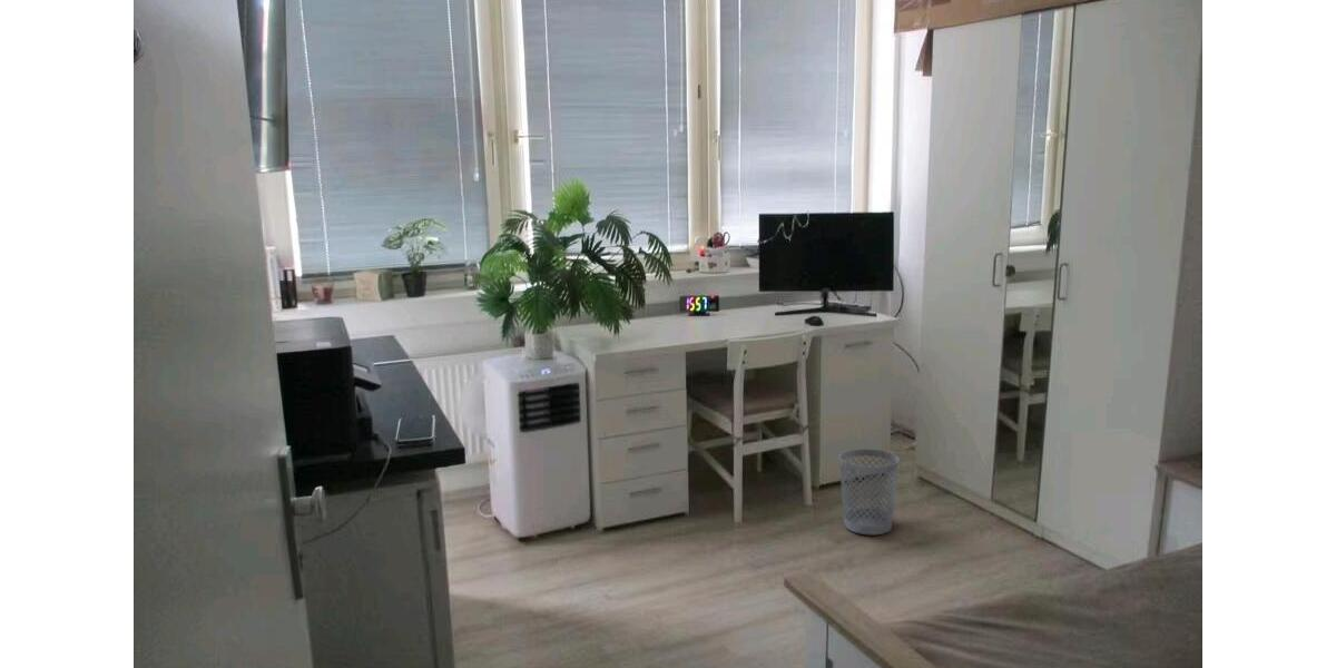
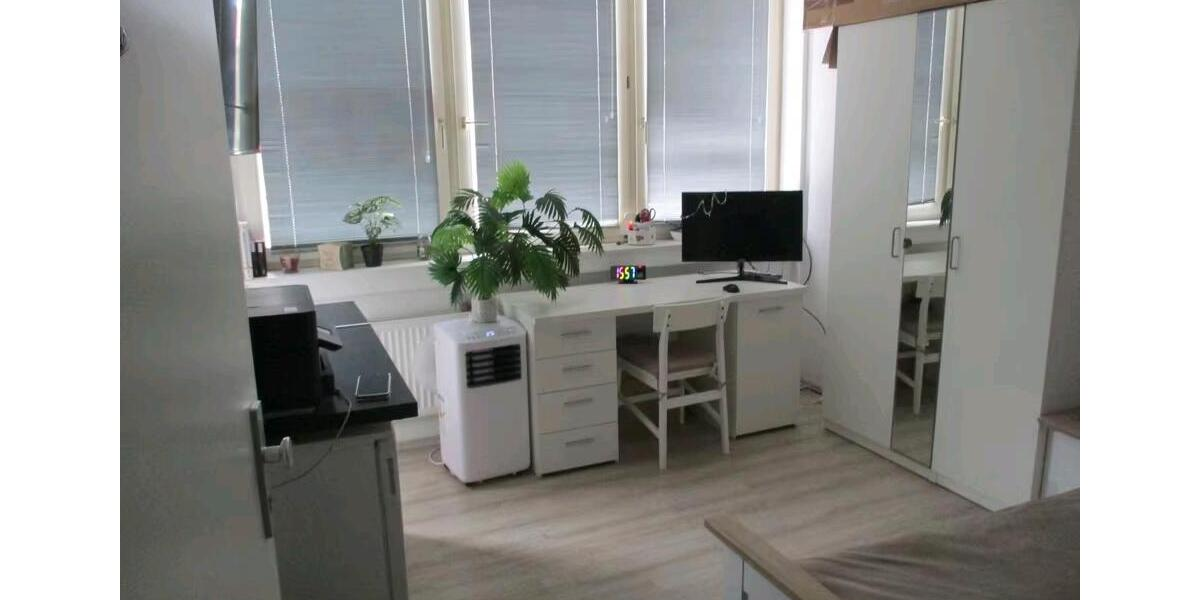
- wastebasket [838,448,901,536]
